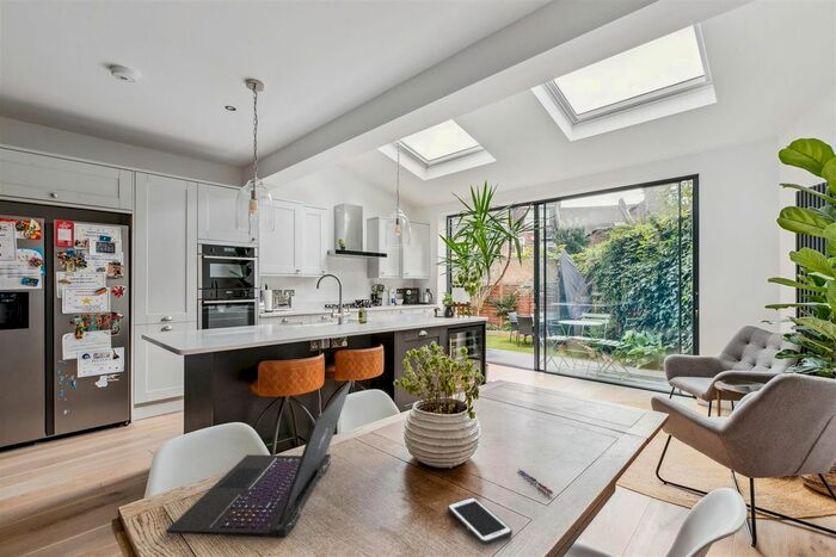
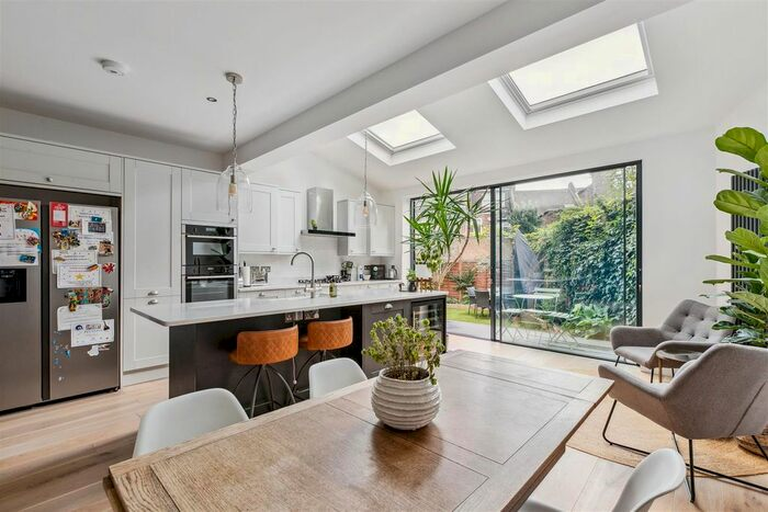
- laptop [165,379,354,539]
- pen [517,468,554,495]
- cell phone [447,496,514,546]
